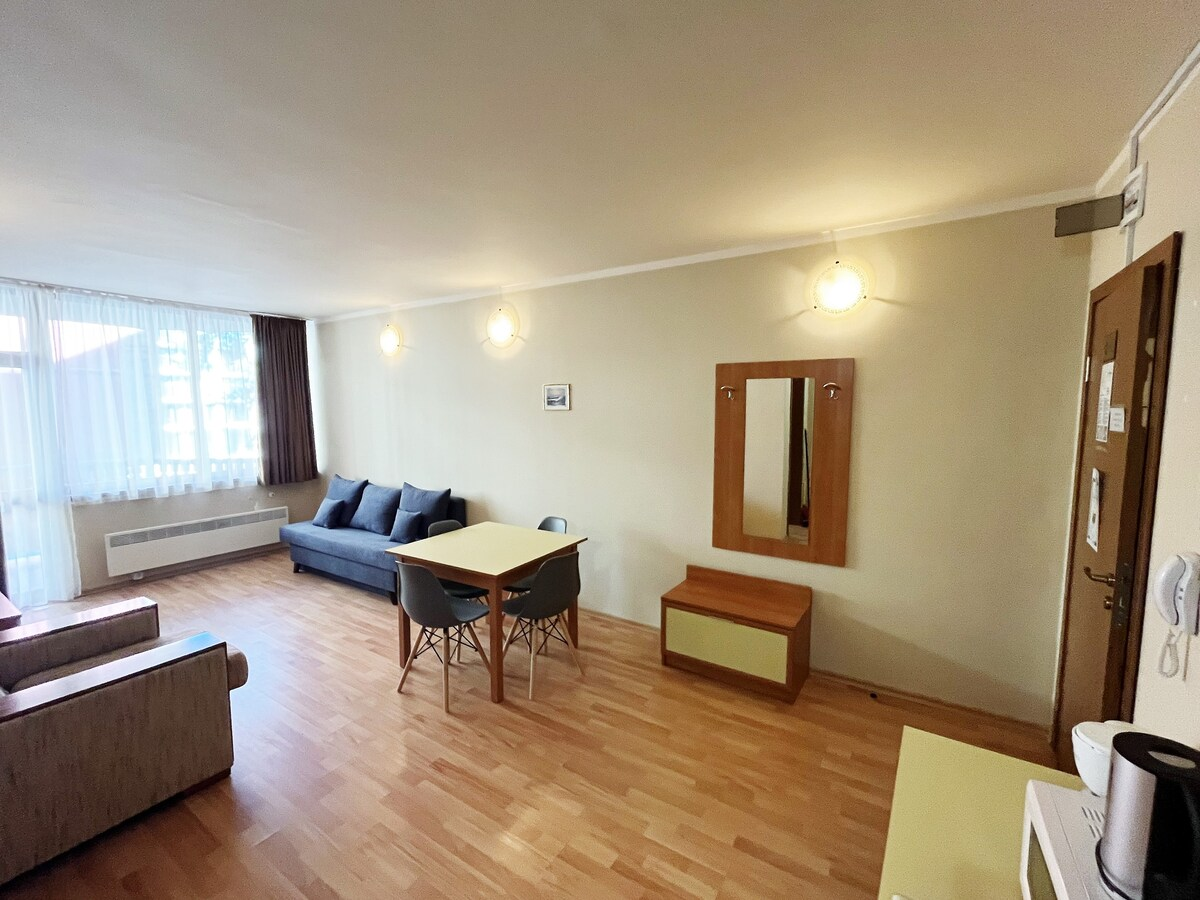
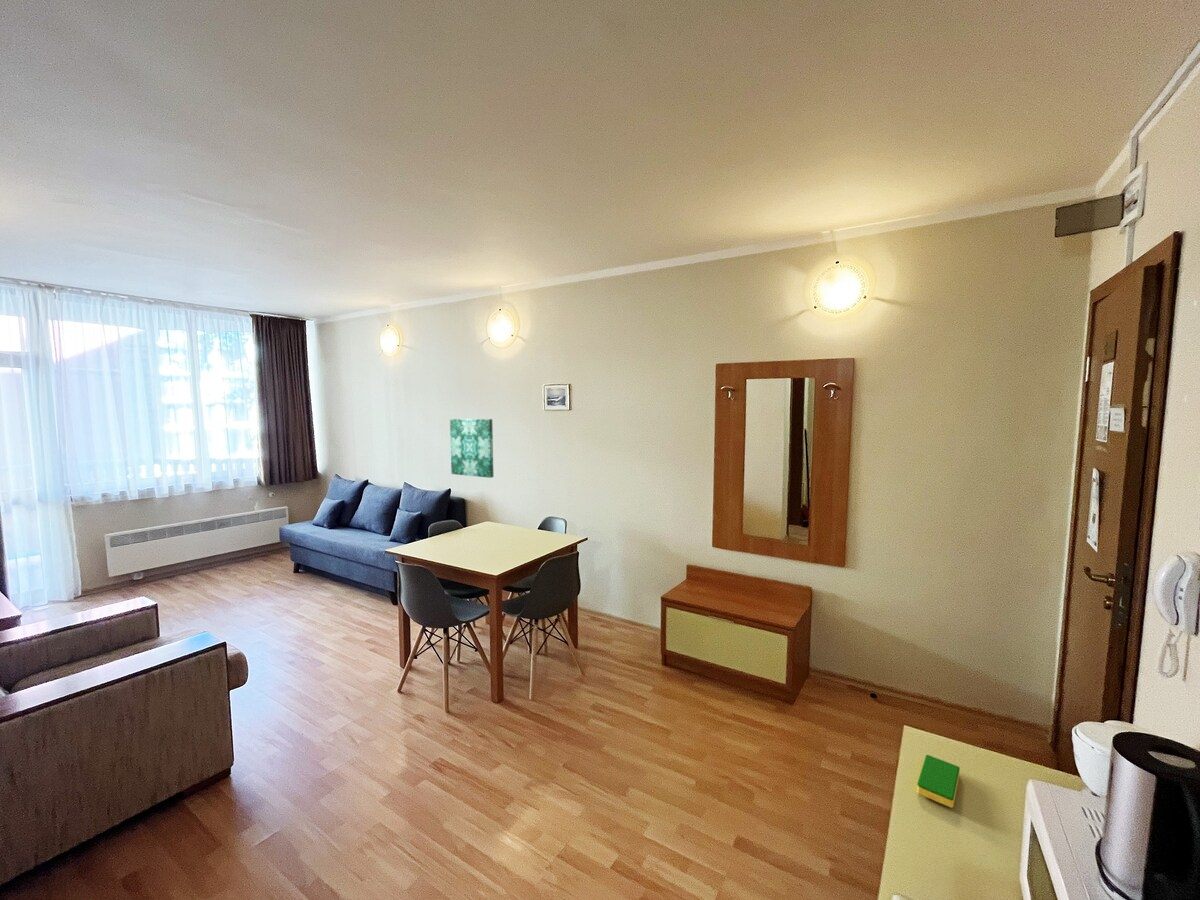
+ wall art [449,418,494,479]
+ dish sponge [916,754,961,808]
